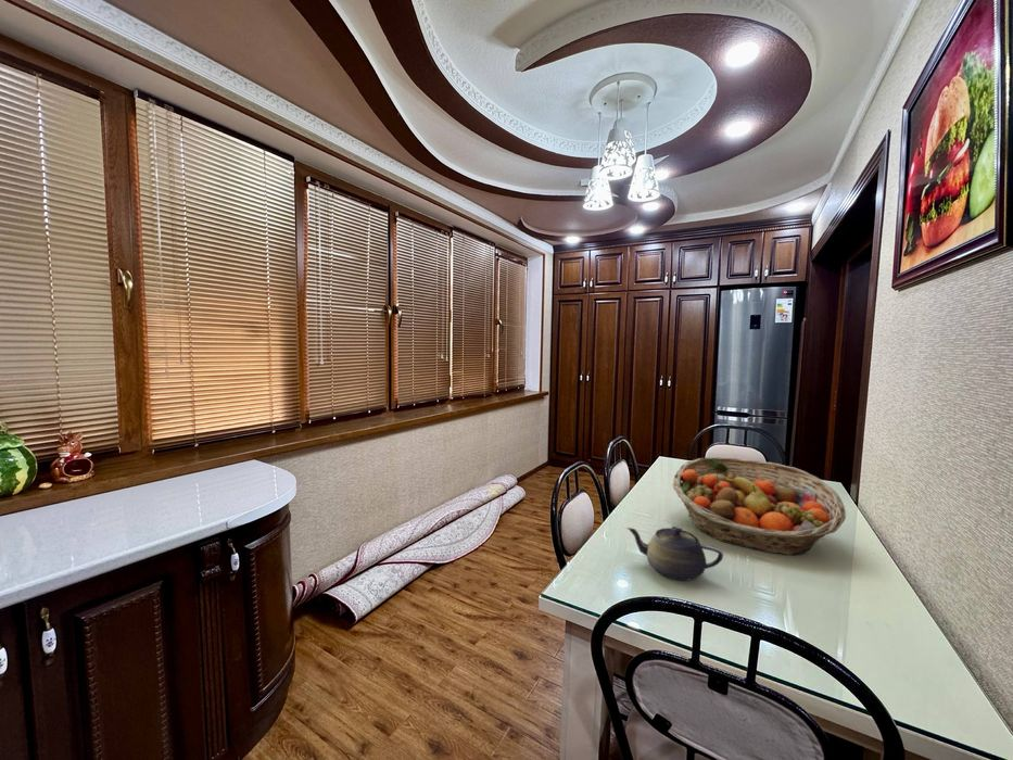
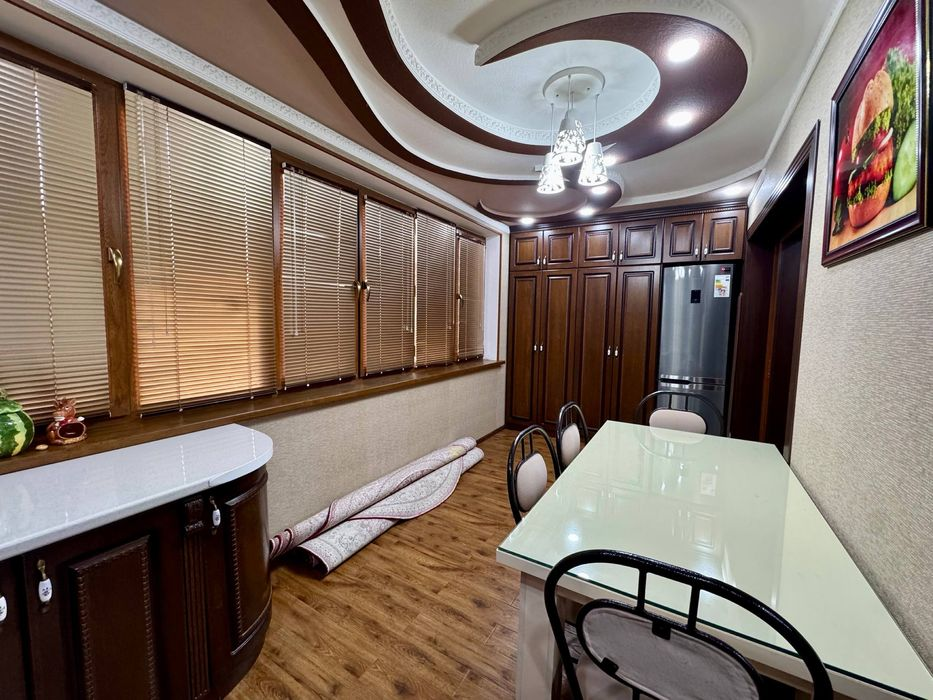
- fruit basket [672,456,847,556]
- teapot [625,525,724,582]
